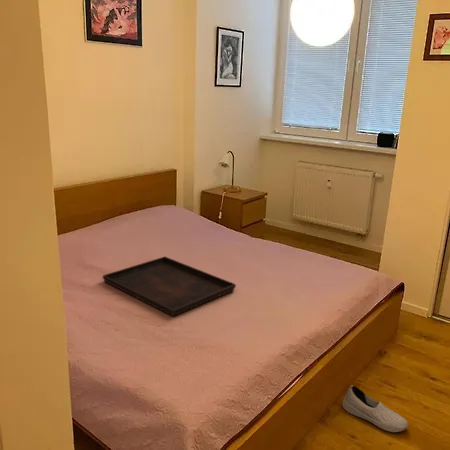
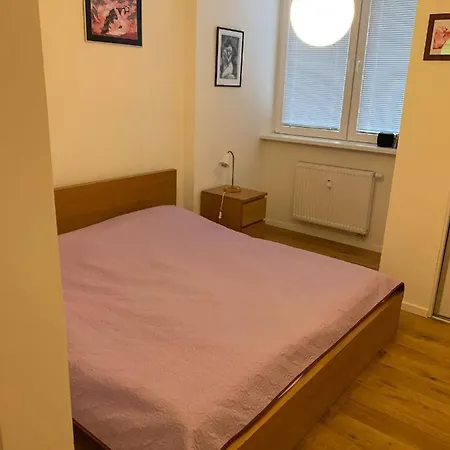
- shoe [342,384,409,433]
- serving tray [102,256,237,317]
